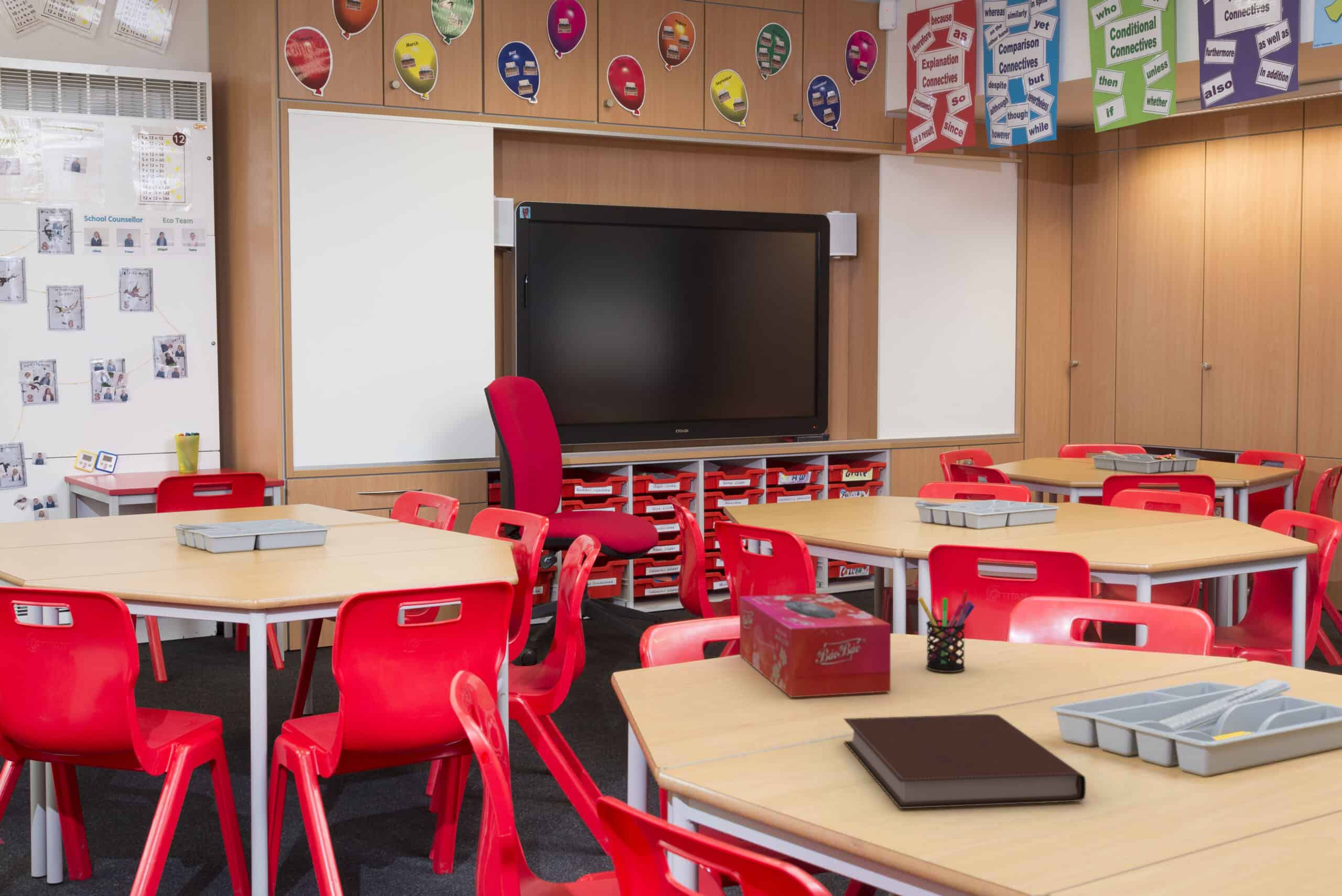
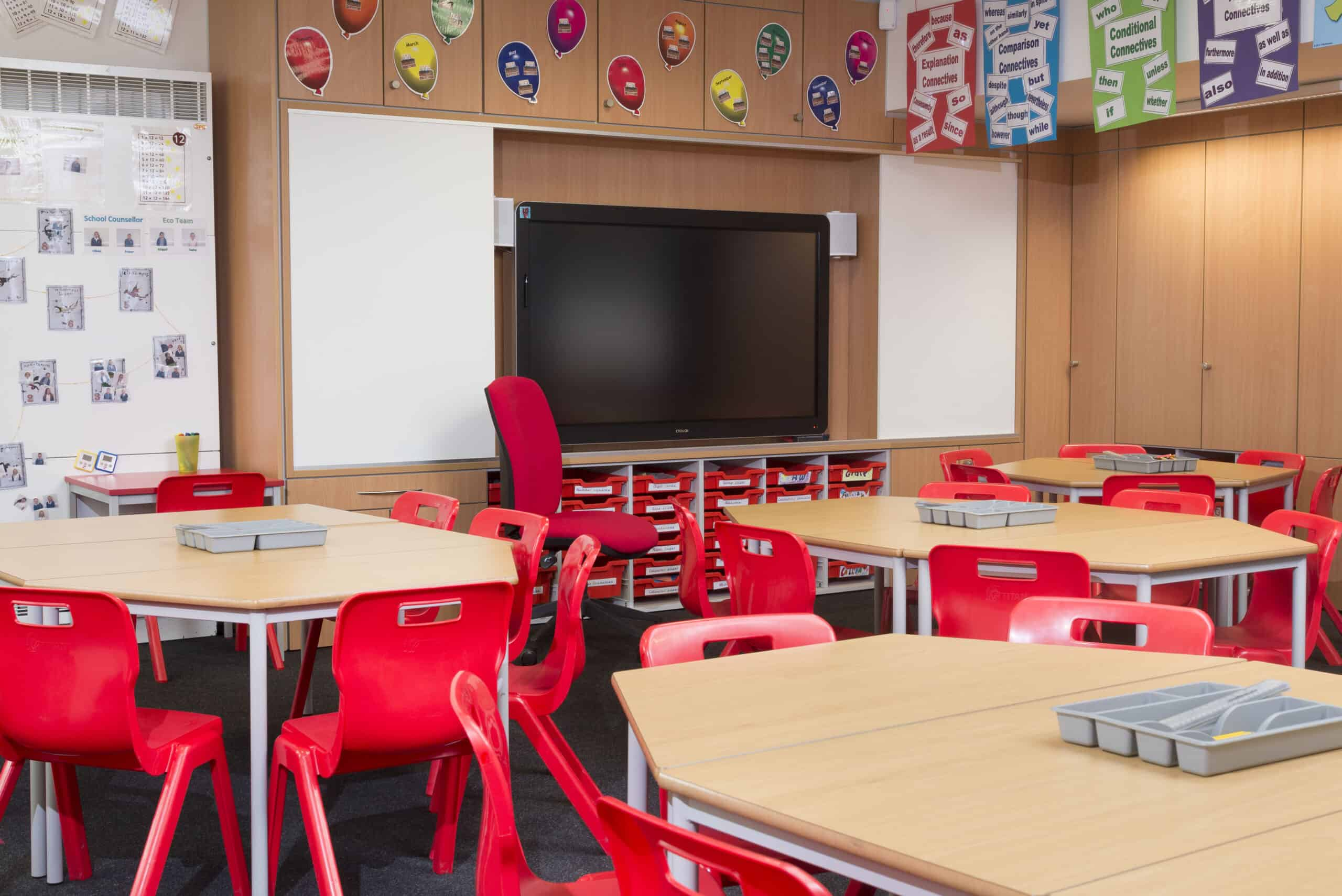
- notebook [843,714,1087,809]
- tissue box [739,592,891,698]
- pen holder [917,590,975,673]
